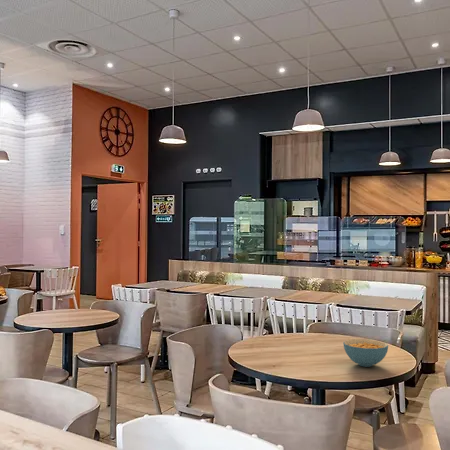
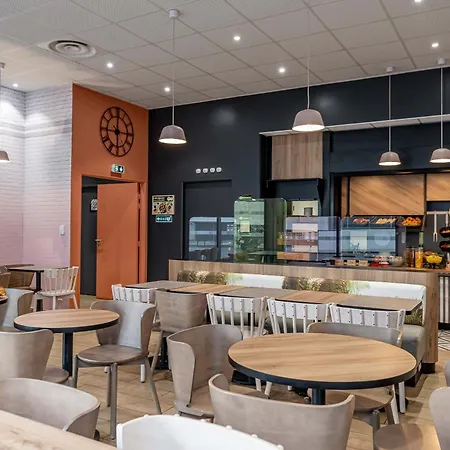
- cereal bowl [342,338,389,368]
